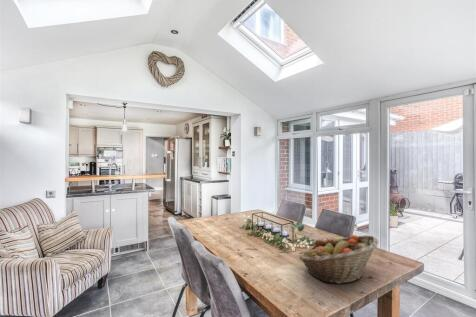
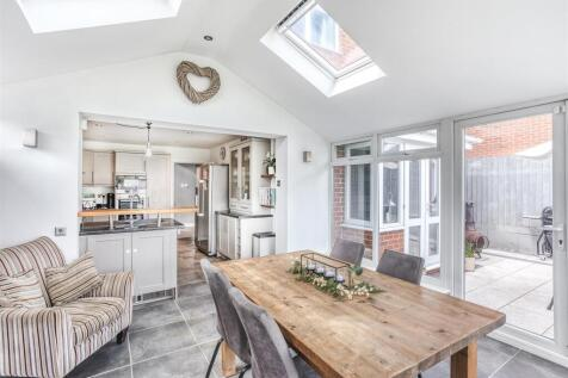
- fruit basket [298,234,379,285]
